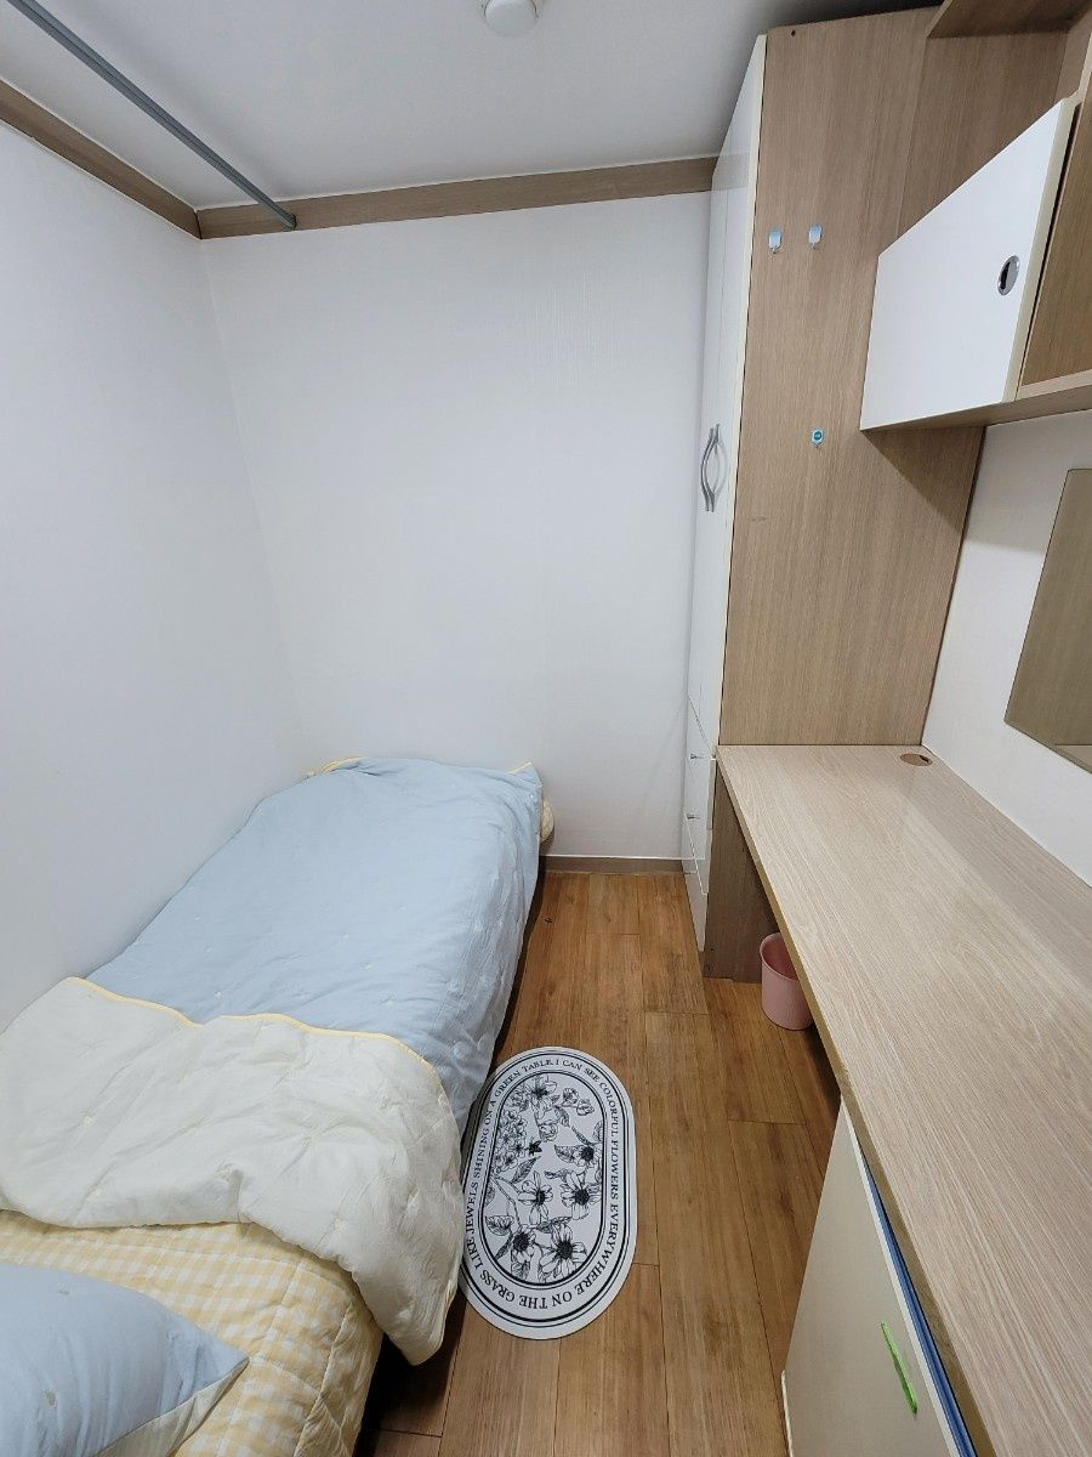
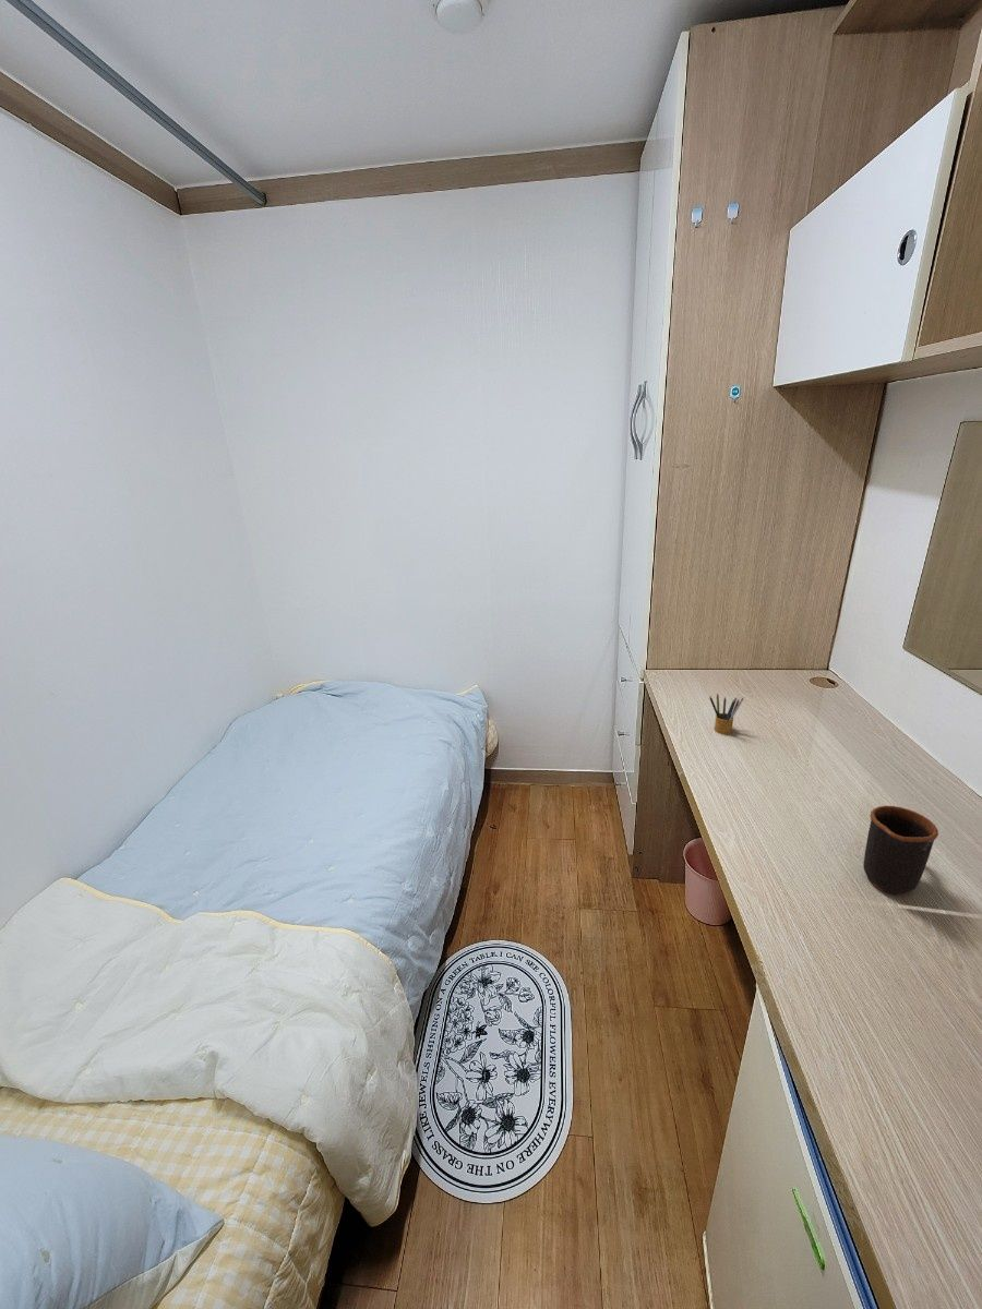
+ mug [862,805,939,897]
+ pencil box [708,693,744,735]
